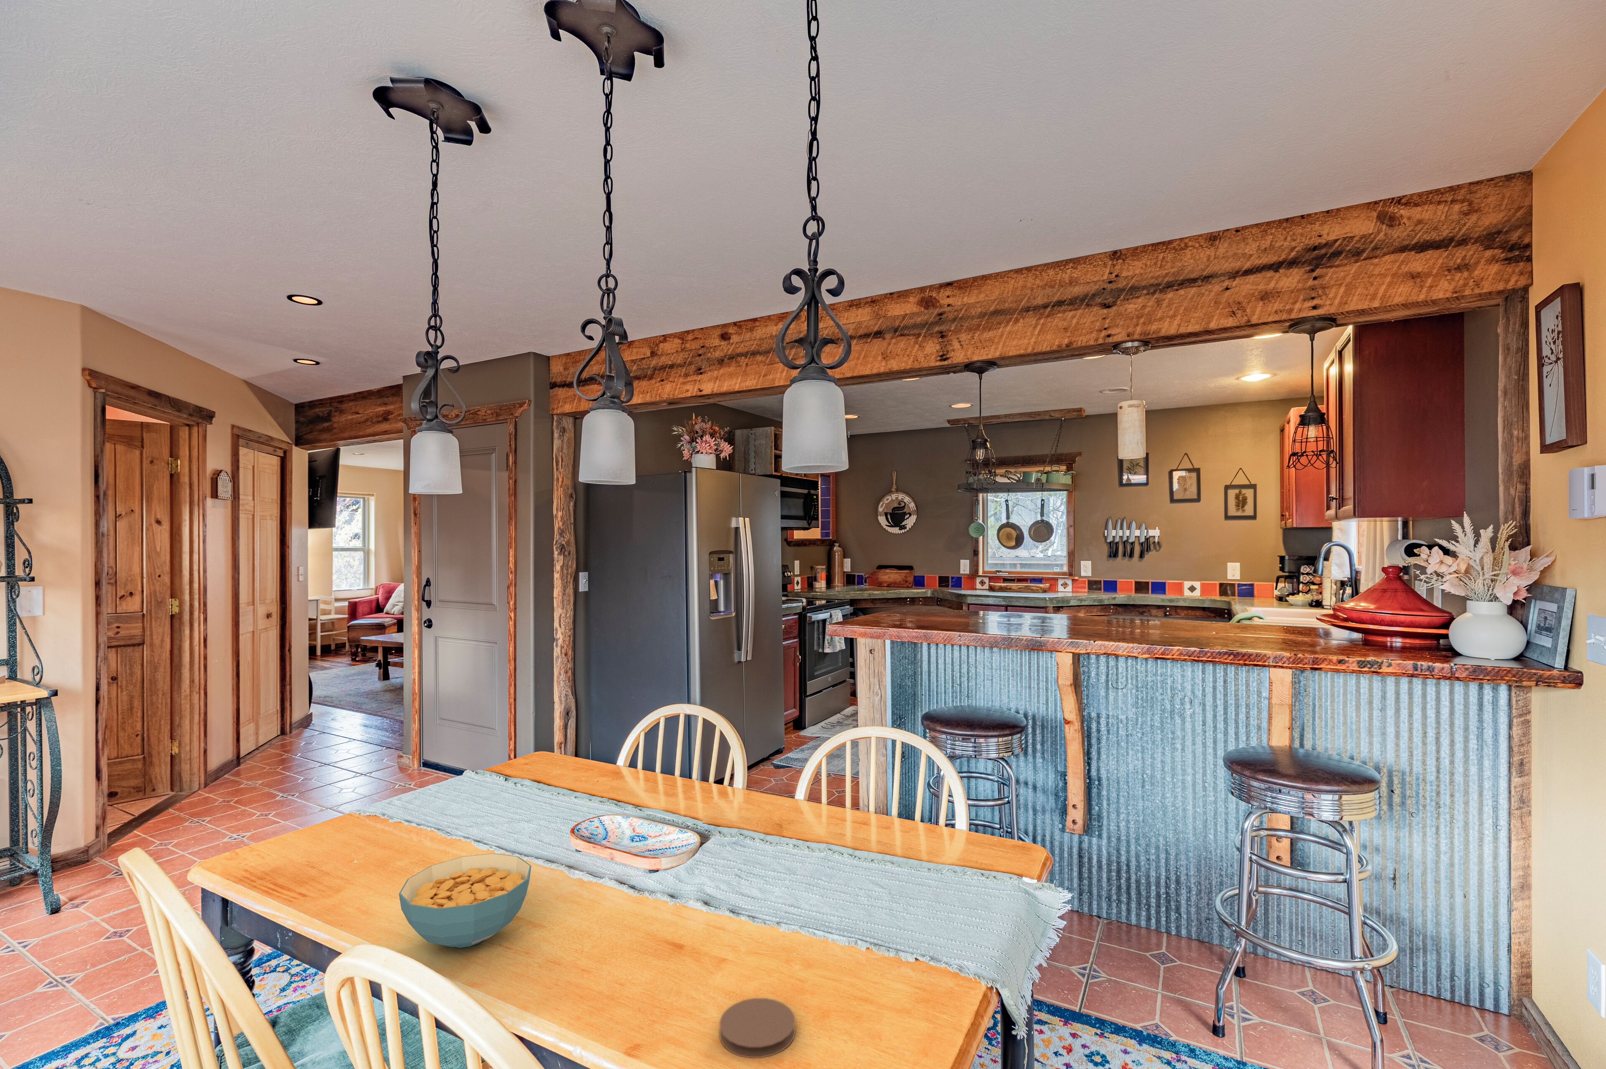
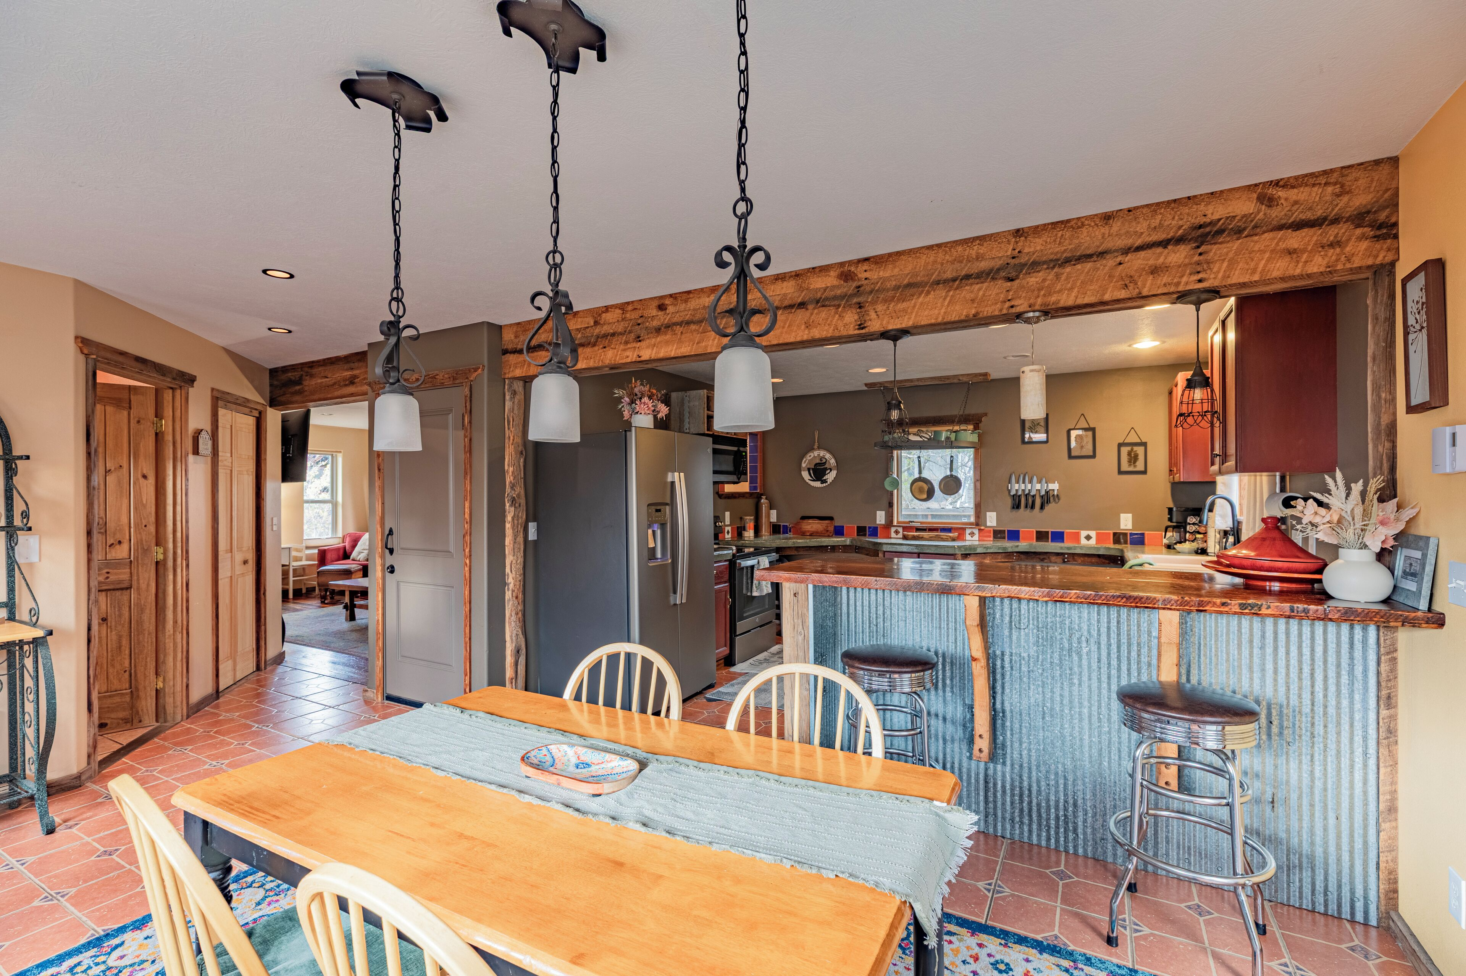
- cereal bowl [399,853,531,948]
- coaster [719,997,796,1058]
